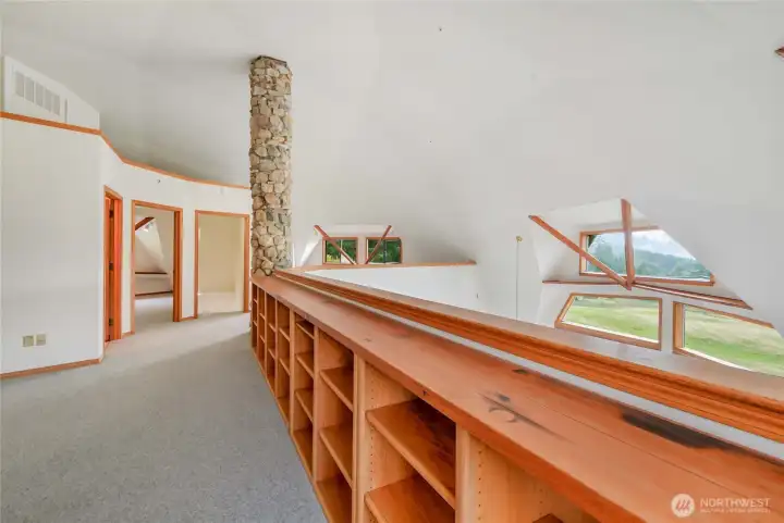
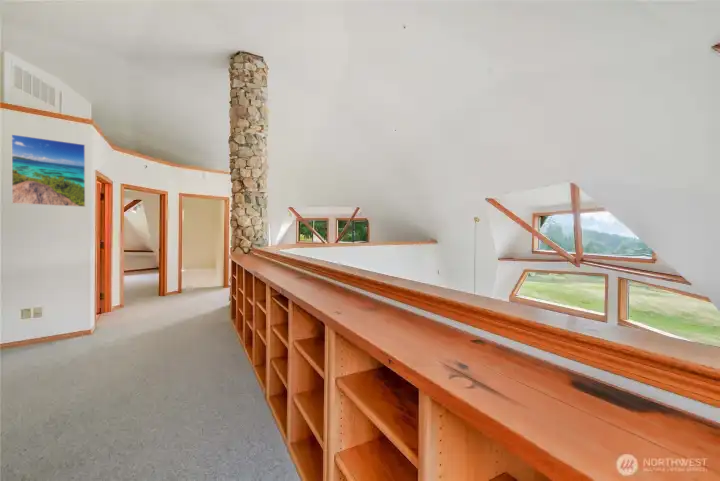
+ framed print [10,133,86,208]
